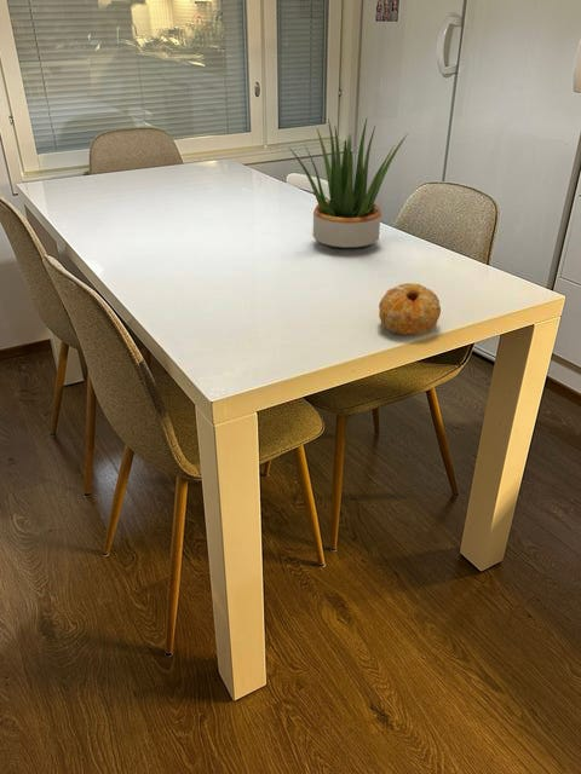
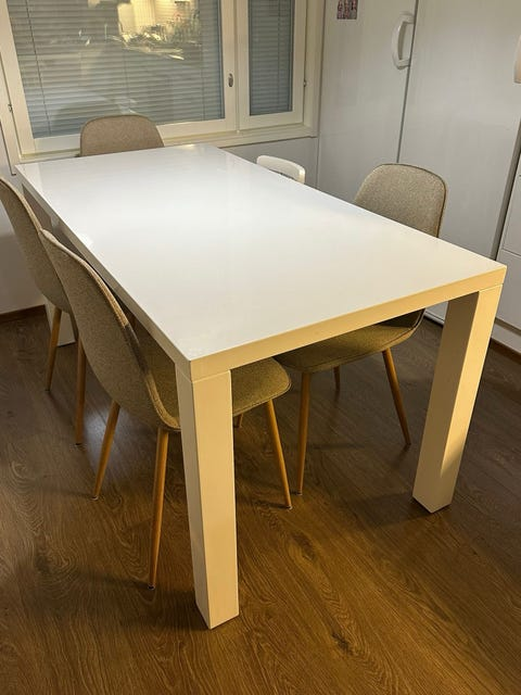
- fruit [378,282,442,336]
- potted plant [288,117,408,252]
